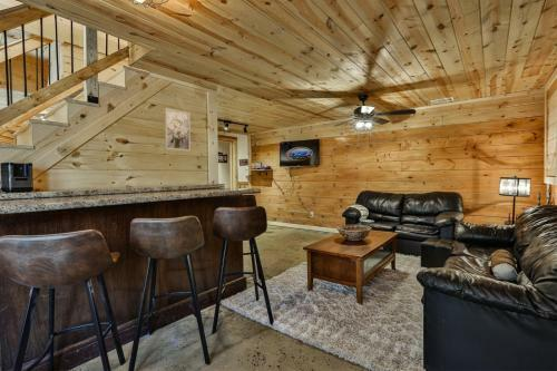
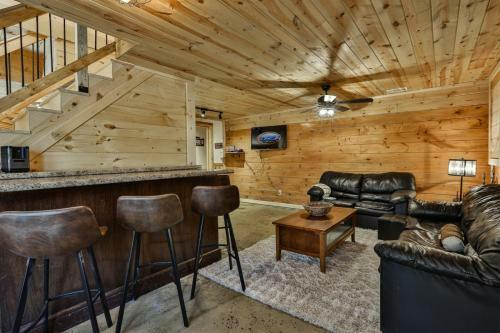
- wall art [164,107,192,153]
